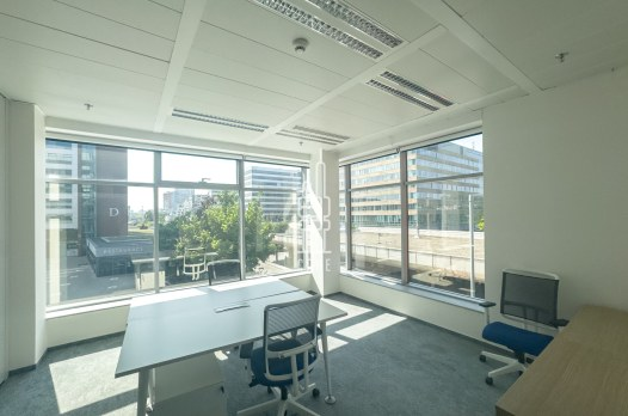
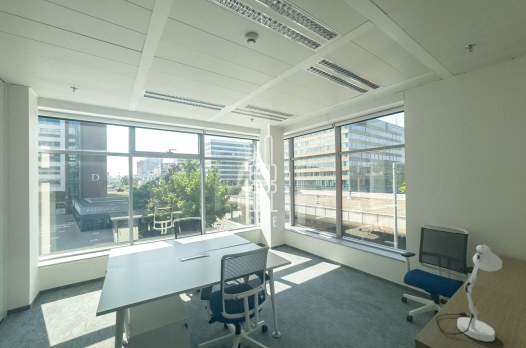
+ desk lamp [435,243,503,342]
